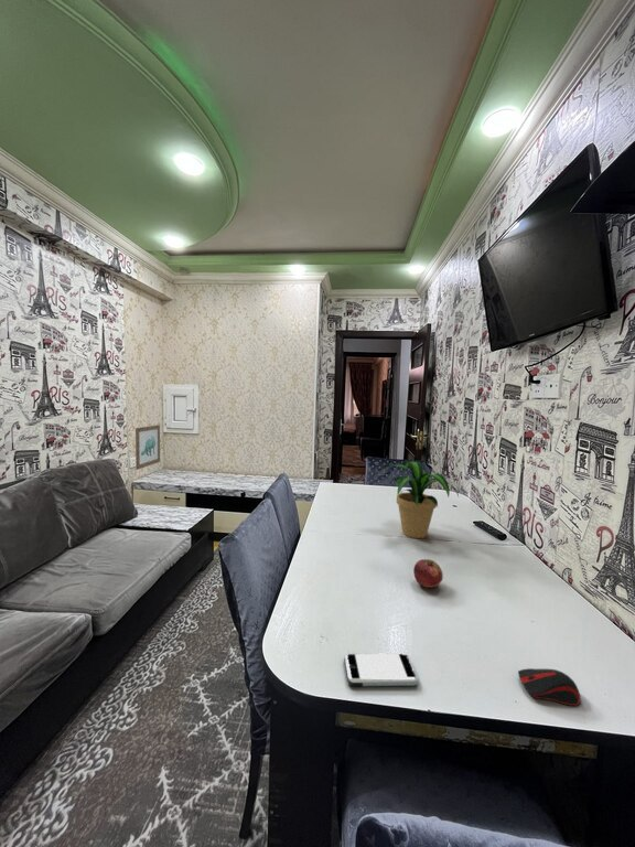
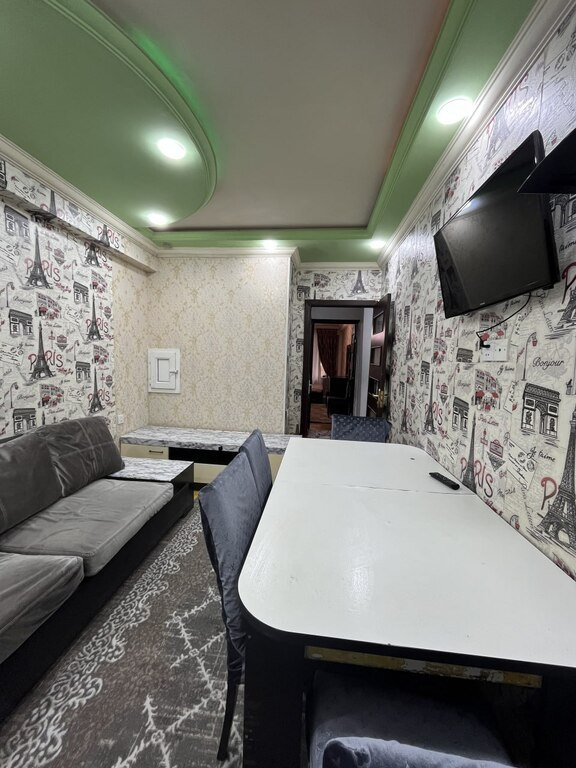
- wall art [134,424,161,471]
- smartphone [343,652,419,687]
- fruit [412,558,444,588]
- potted plant [379,460,460,539]
- computer mouse [517,667,582,707]
